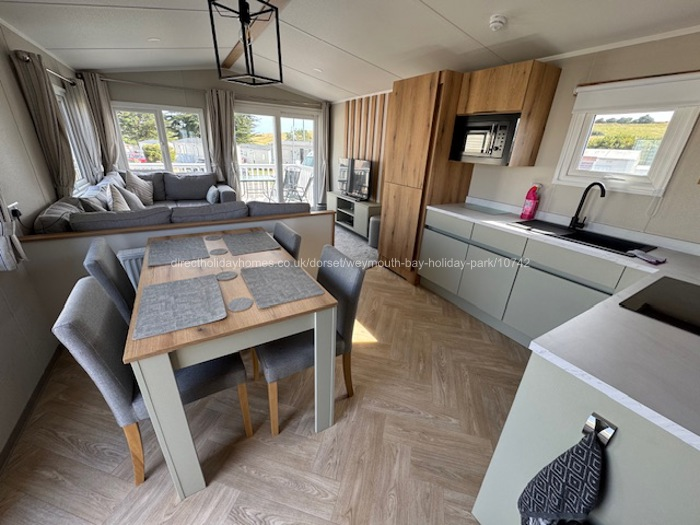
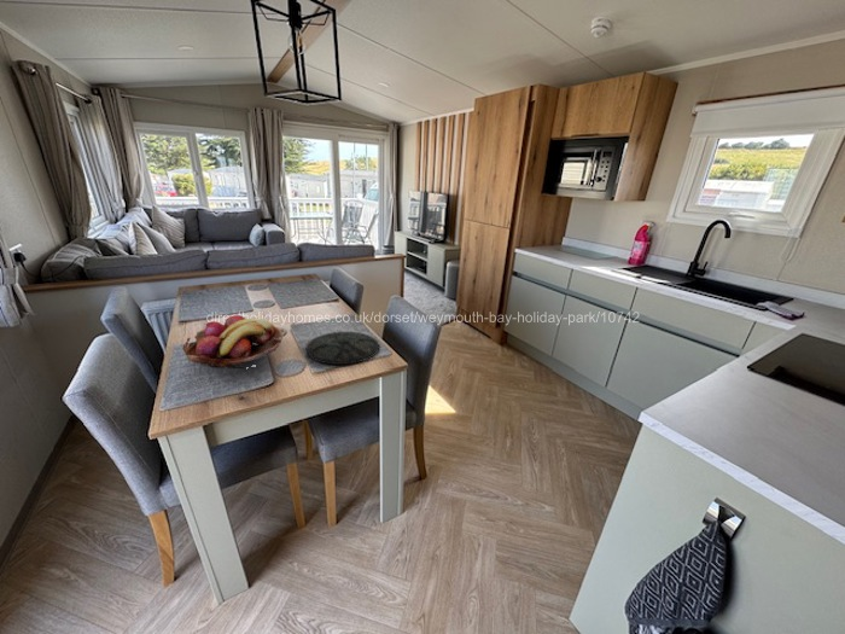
+ plate [304,331,380,366]
+ fruit basket [182,314,285,370]
